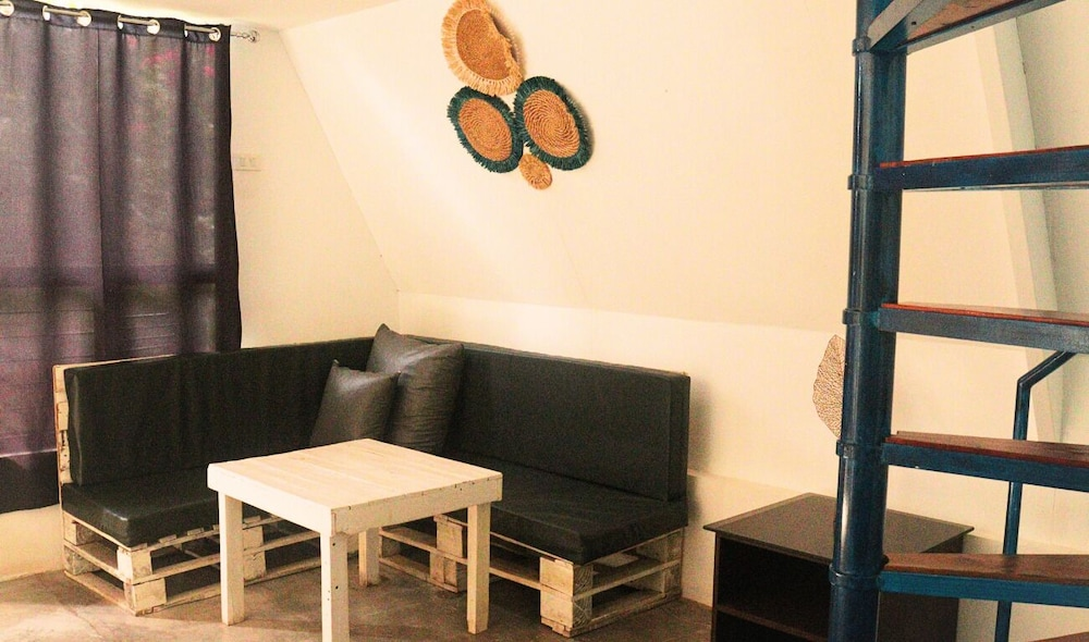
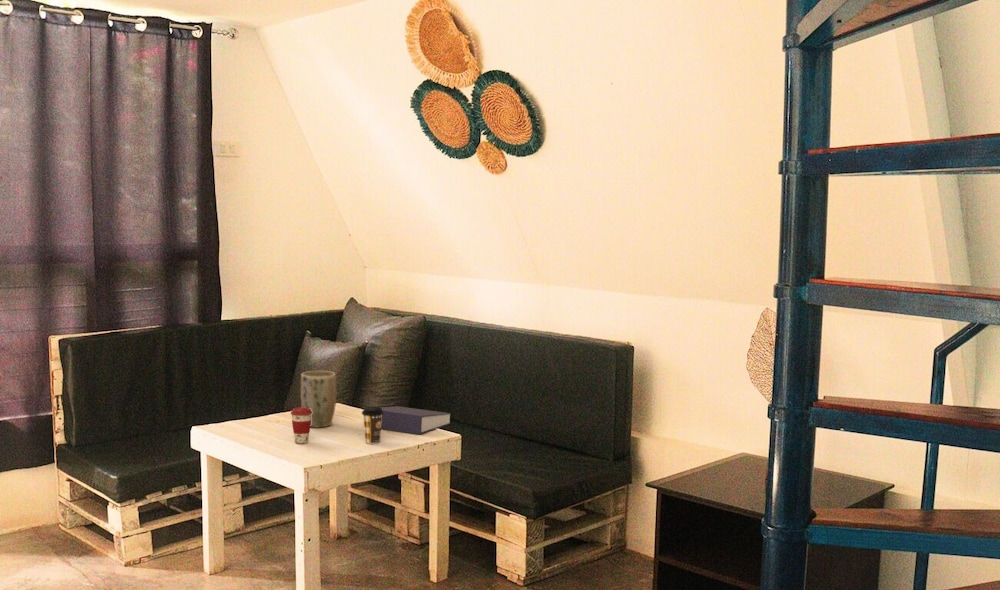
+ coffee cup [361,406,384,445]
+ book [379,405,452,435]
+ plant pot [300,370,337,429]
+ coffee cup [290,406,312,444]
